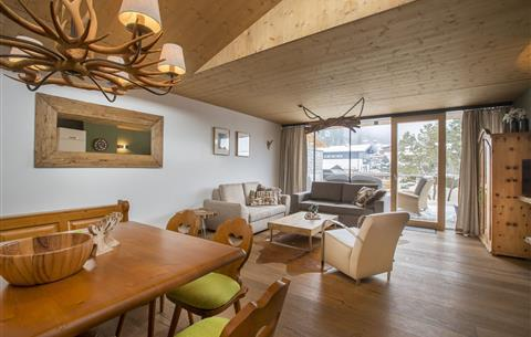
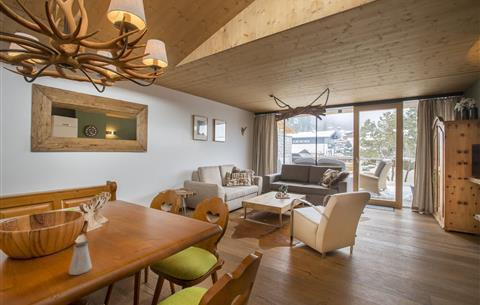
+ saltshaker [68,241,93,276]
